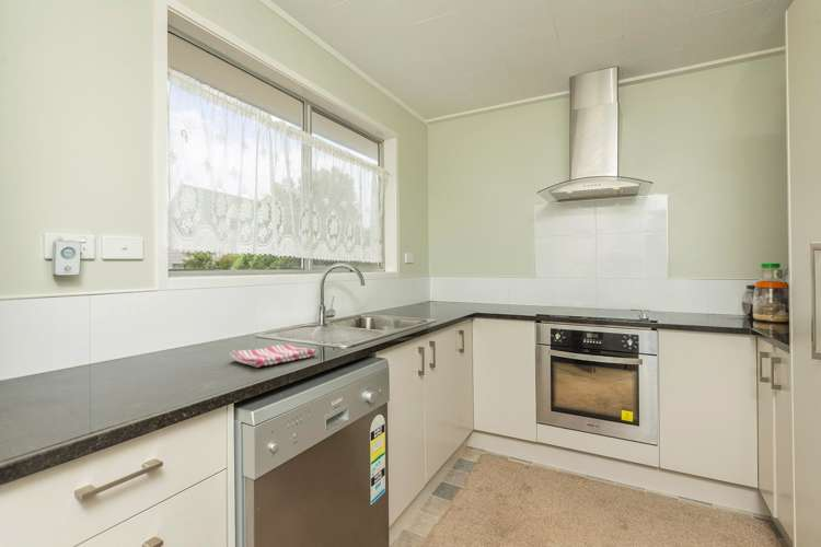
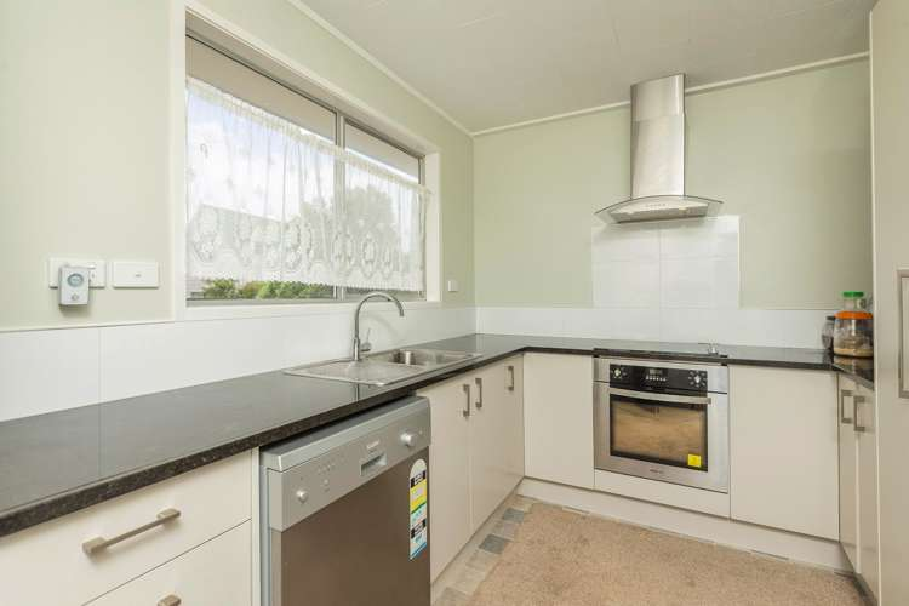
- dish towel [229,344,319,369]
